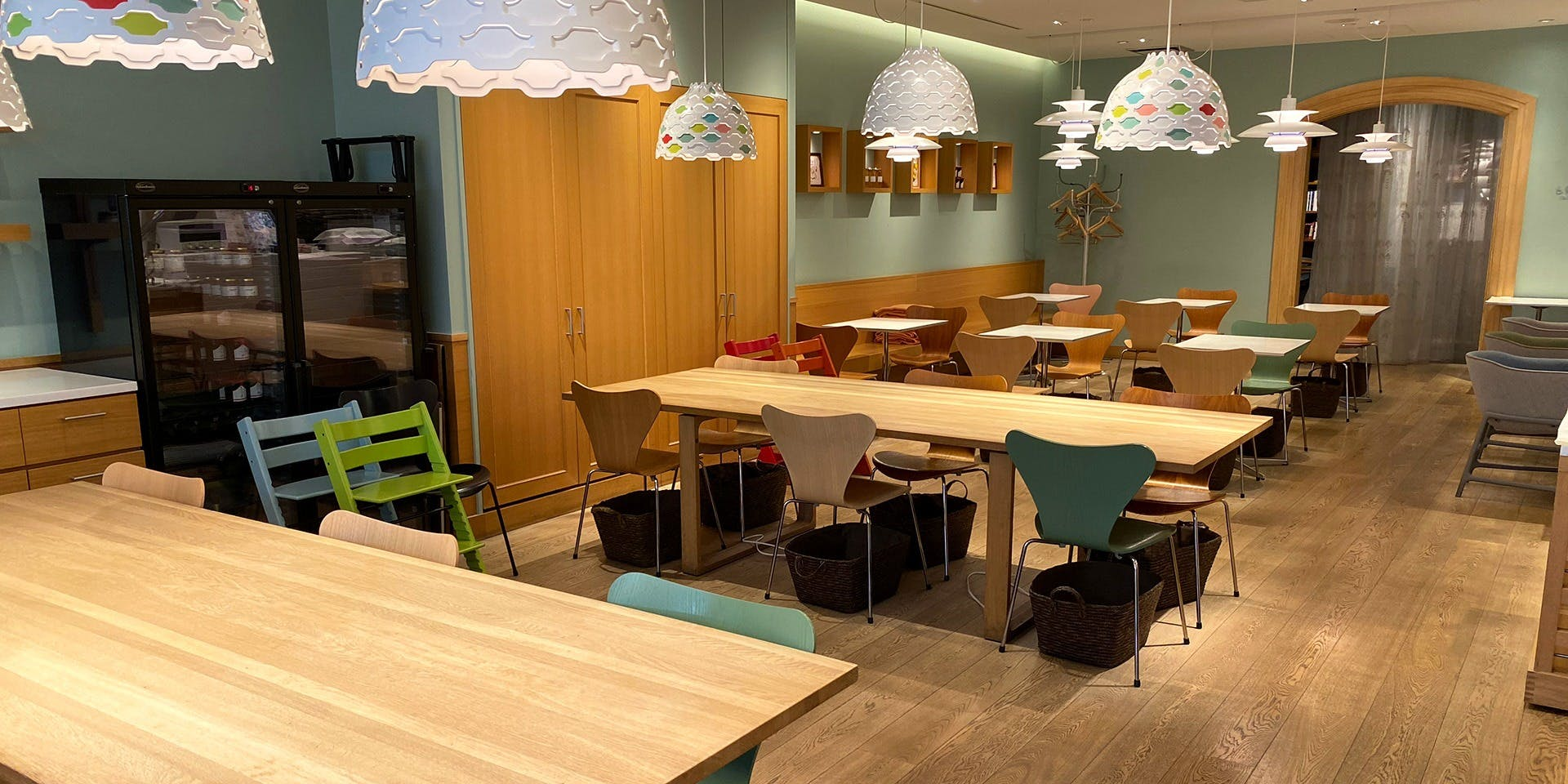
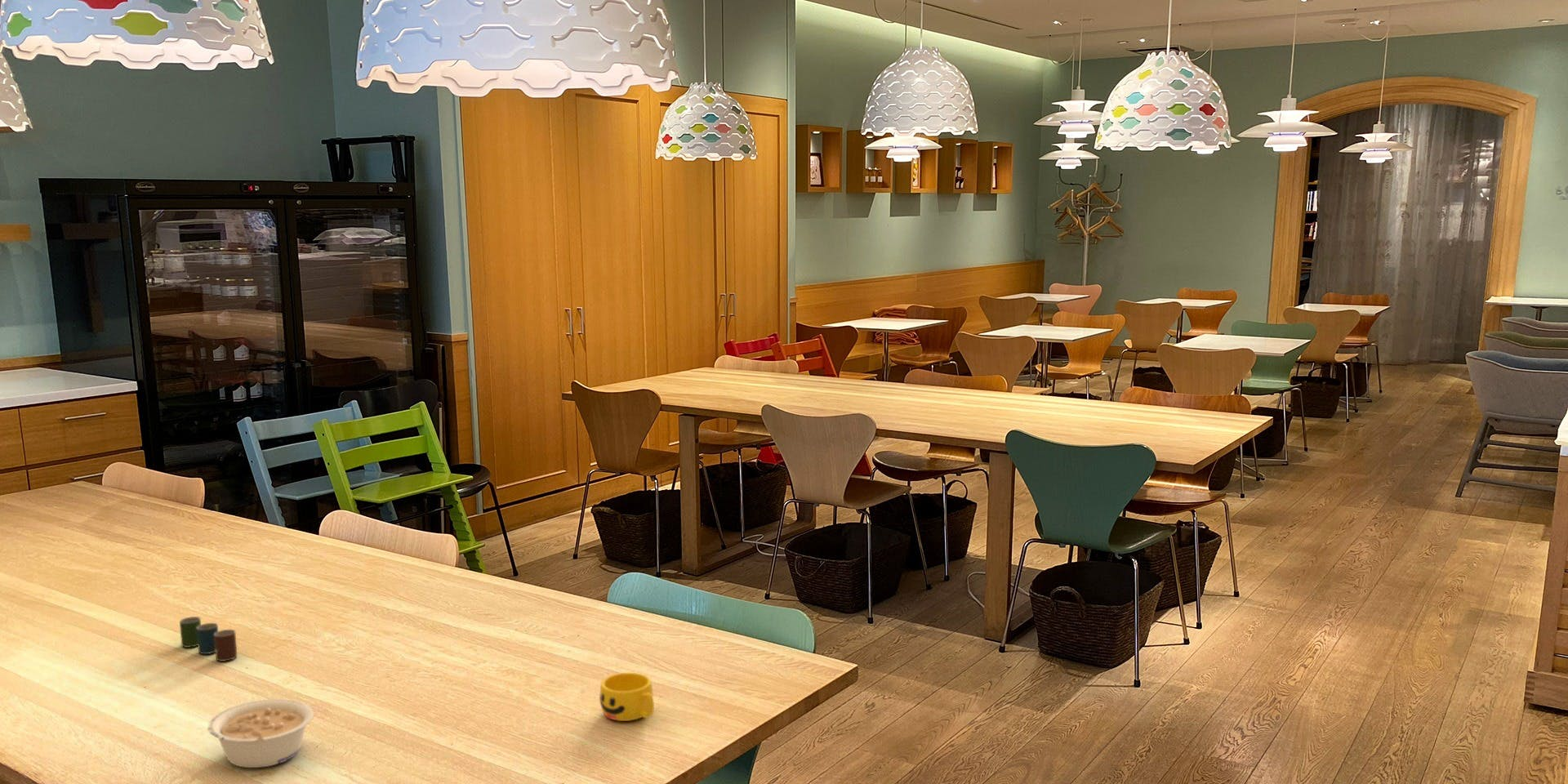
+ cup [599,672,655,722]
+ legume [207,698,314,768]
+ cup [179,616,238,662]
